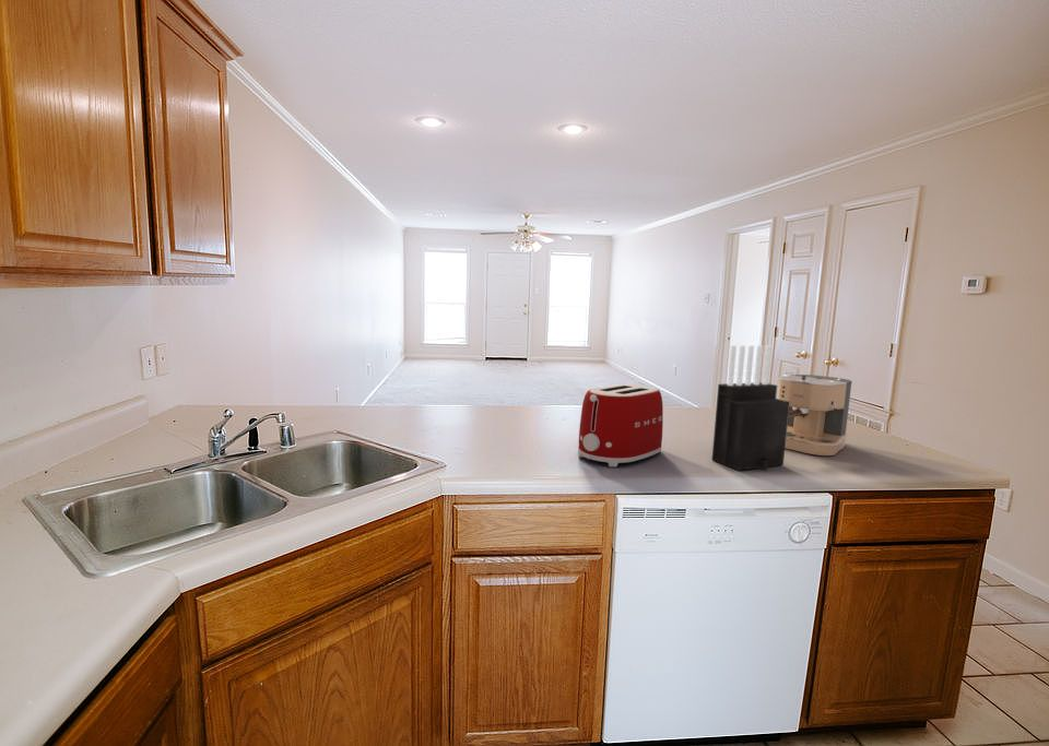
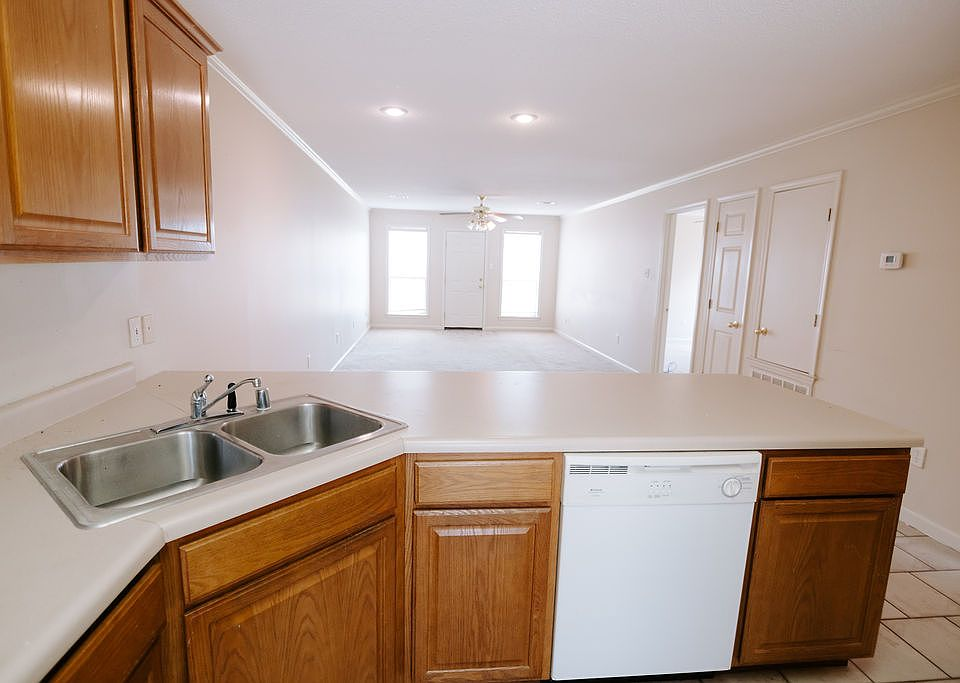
- coffee maker [776,371,852,457]
- toaster [577,383,664,467]
- knife block [711,344,790,472]
